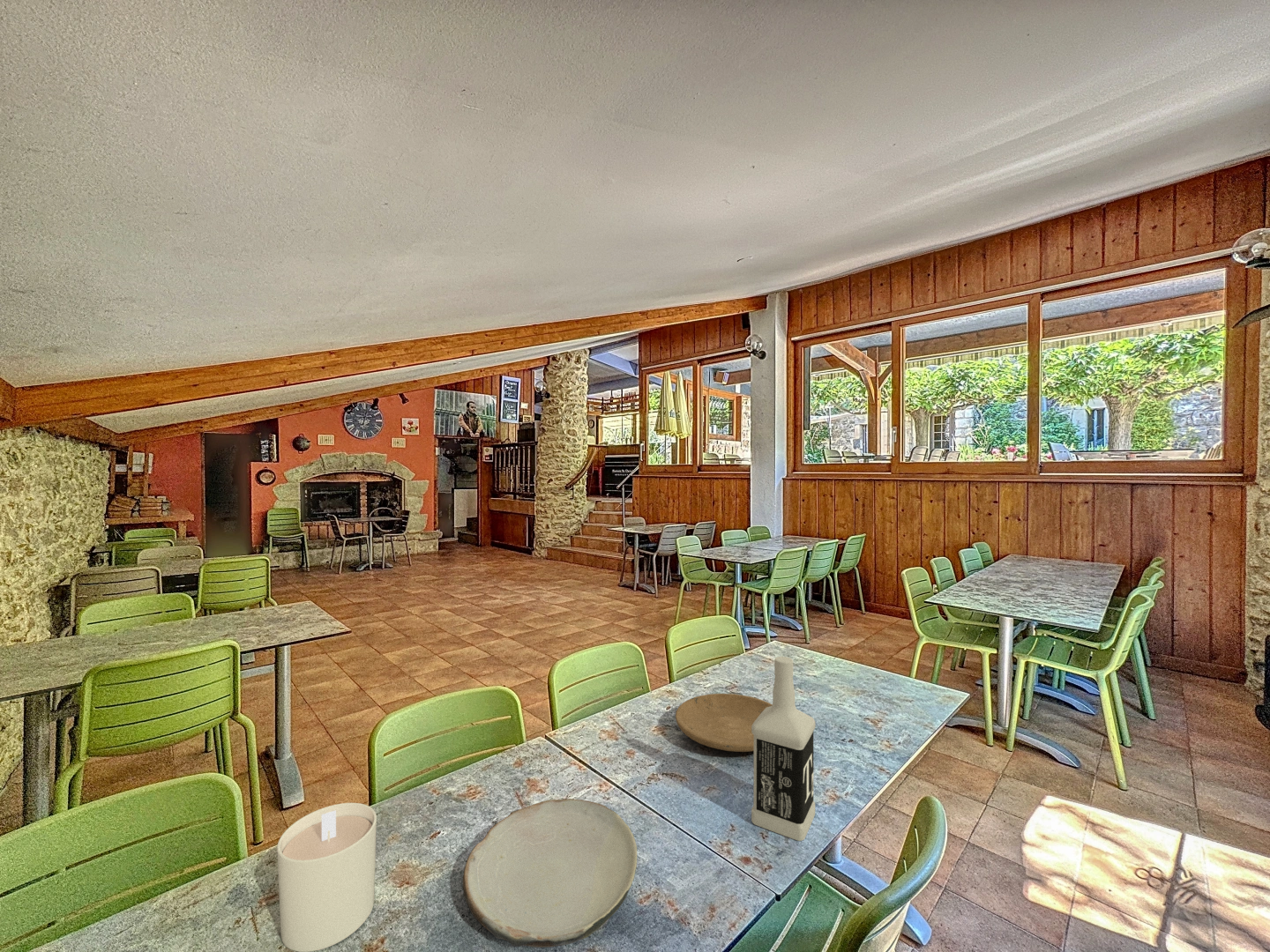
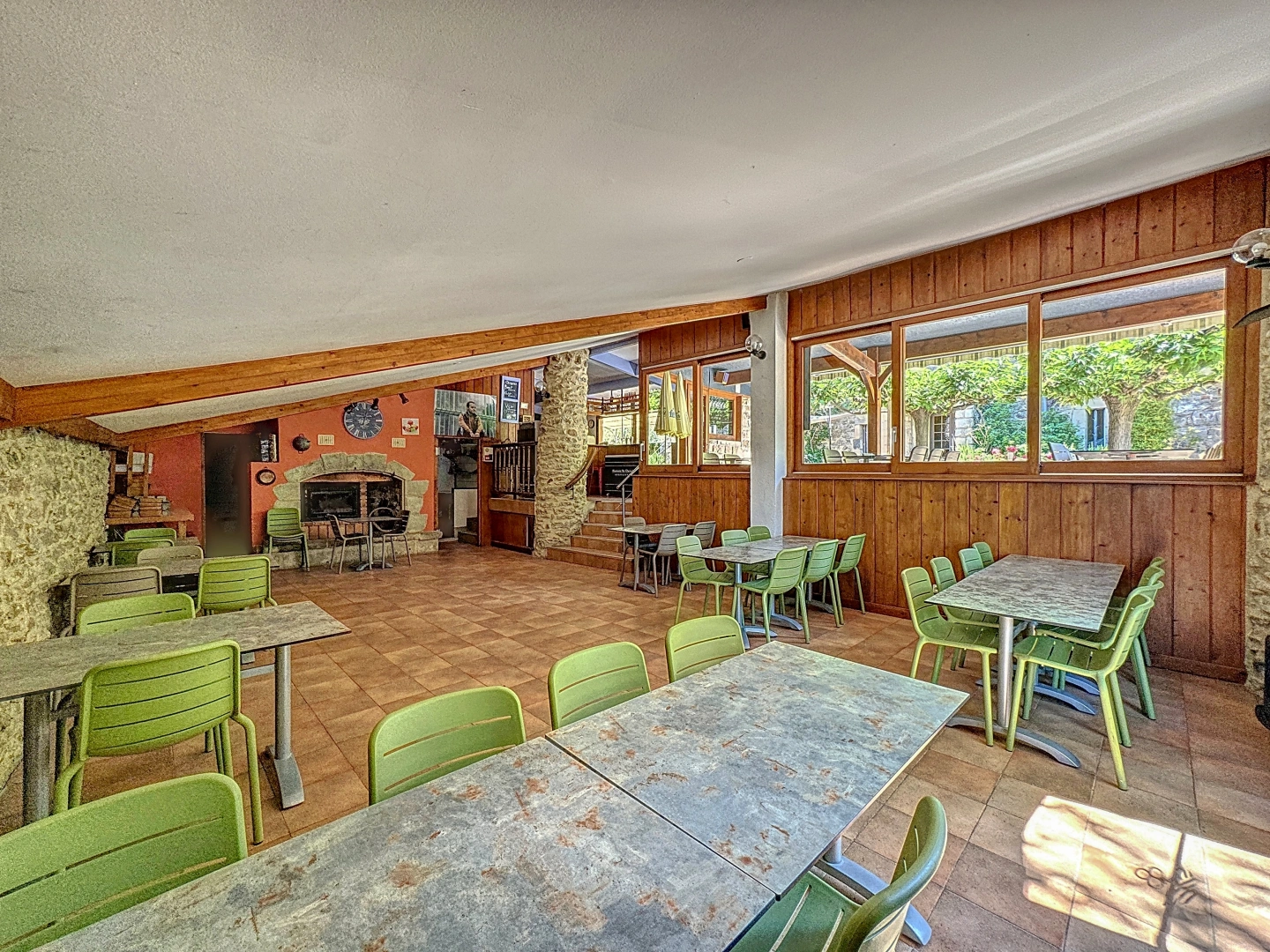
- vodka [751,656,817,842]
- plate [675,693,773,753]
- candle [276,802,377,952]
- plate [462,798,638,948]
